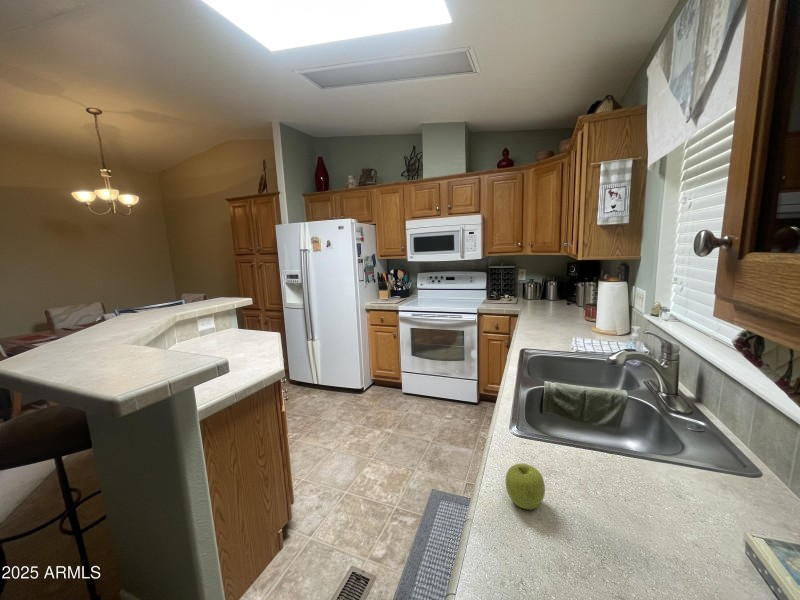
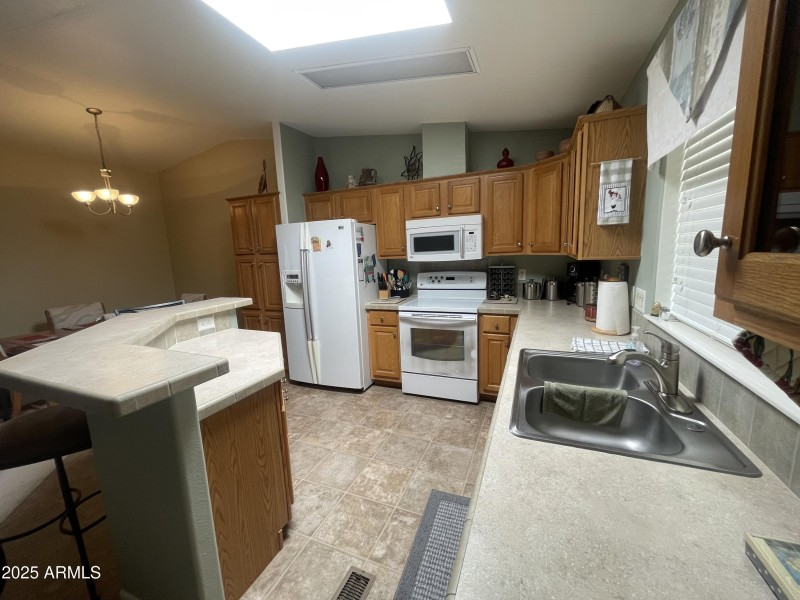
- fruit [505,463,546,511]
